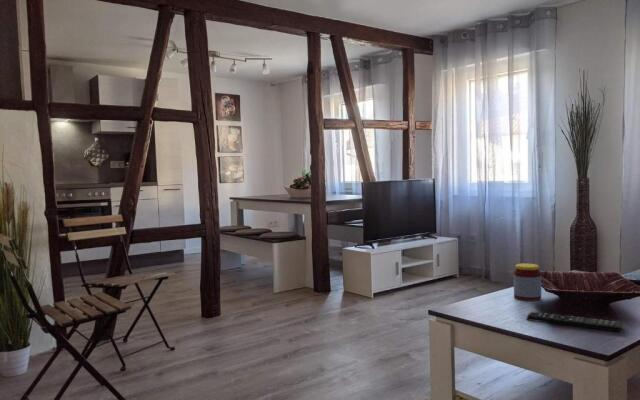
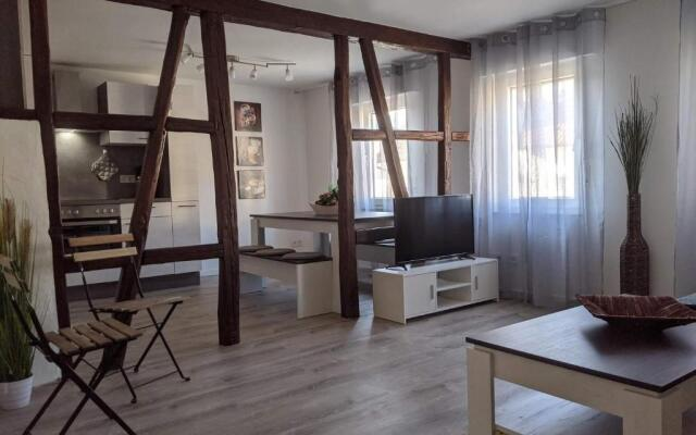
- remote control [526,311,623,333]
- jar [513,262,542,302]
